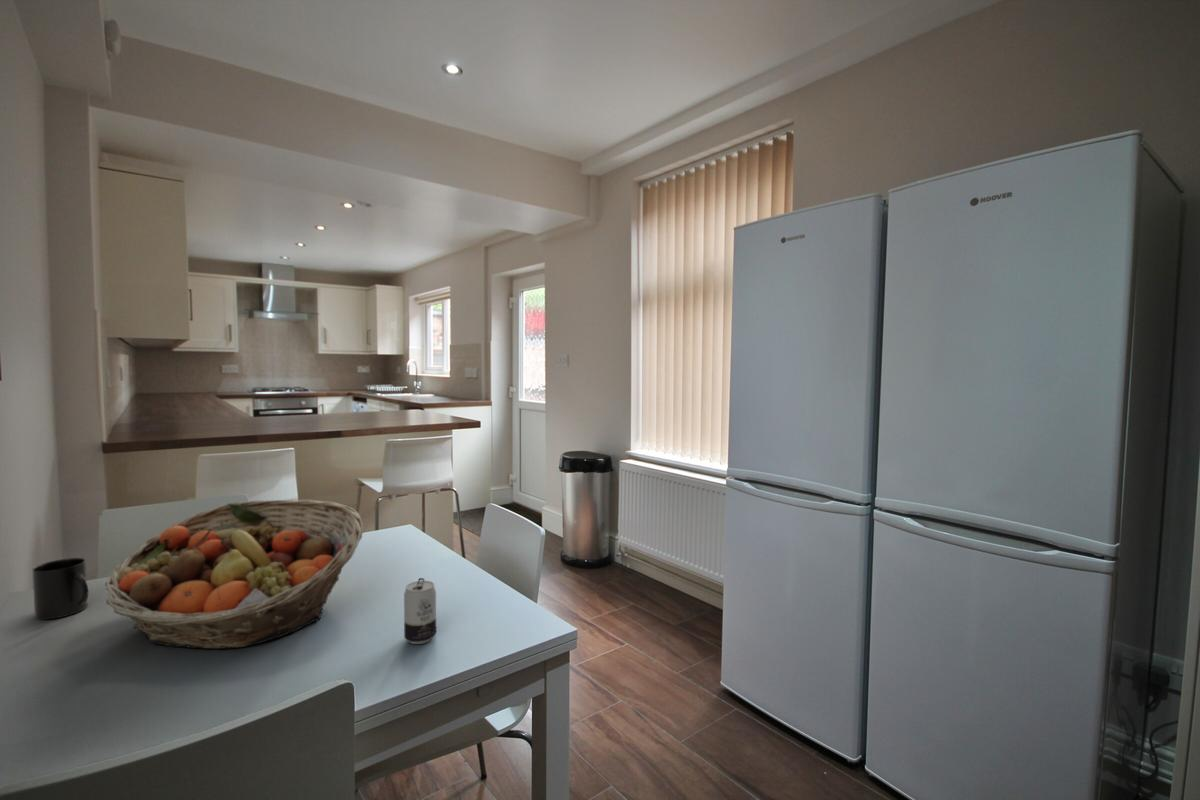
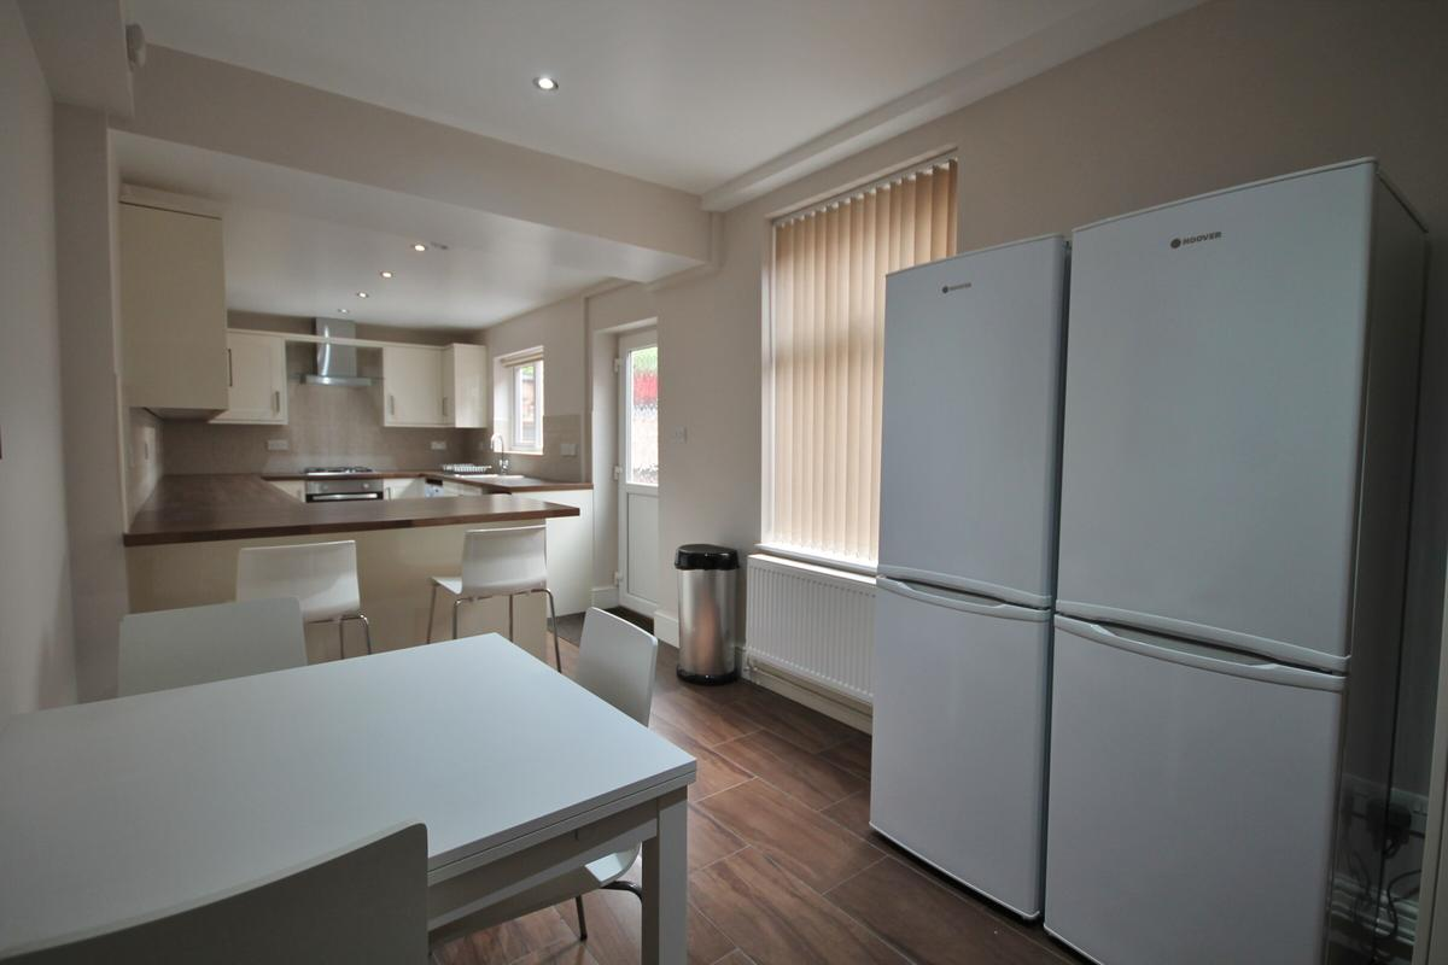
- beverage can [403,577,437,645]
- fruit basket [104,498,364,650]
- mug [32,557,89,621]
